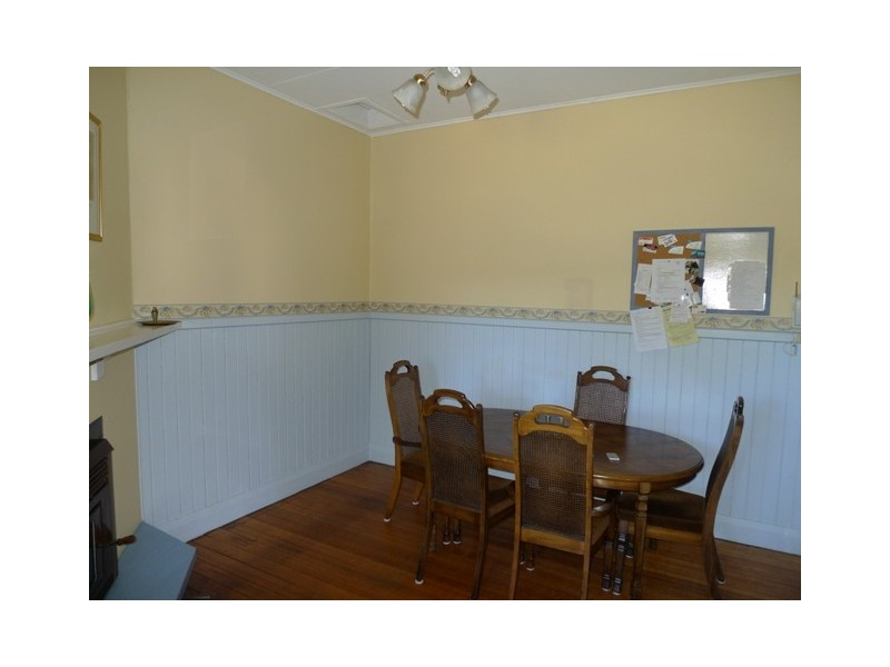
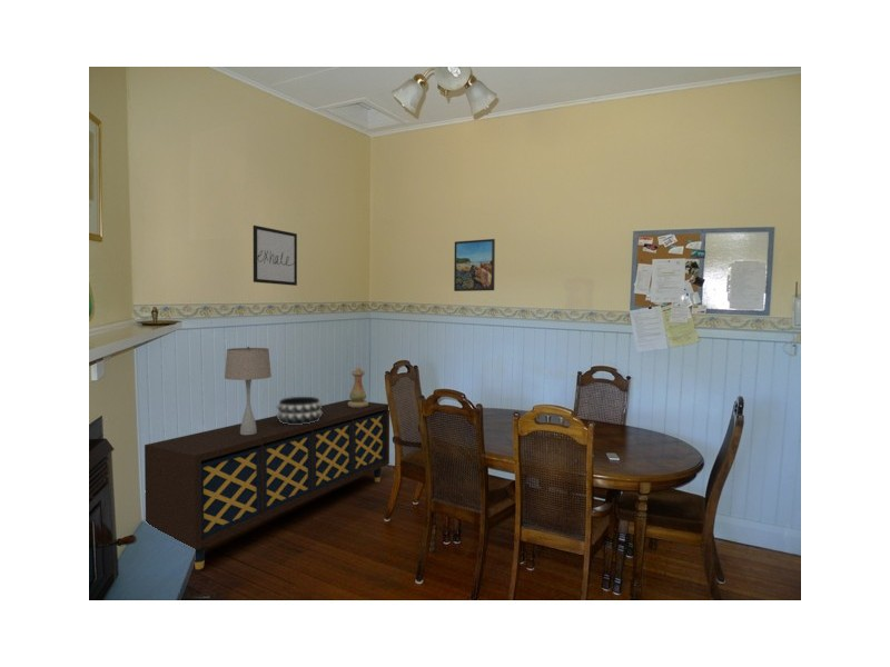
+ sideboard [144,399,390,570]
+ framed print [453,238,496,292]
+ decorative bowl [276,396,324,425]
+ wall art [253,225,298,287]
+ vase [348,366,369,408]
+ table lamp [224,346,273,435]
